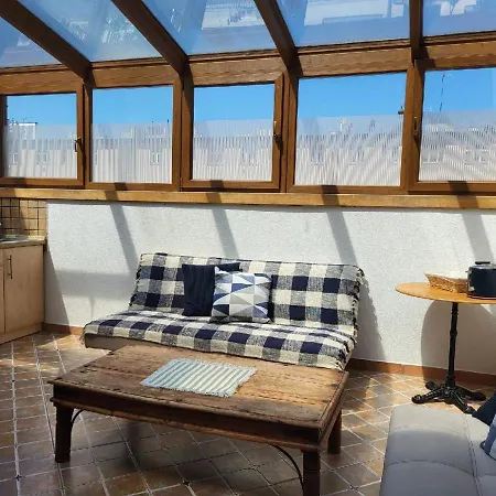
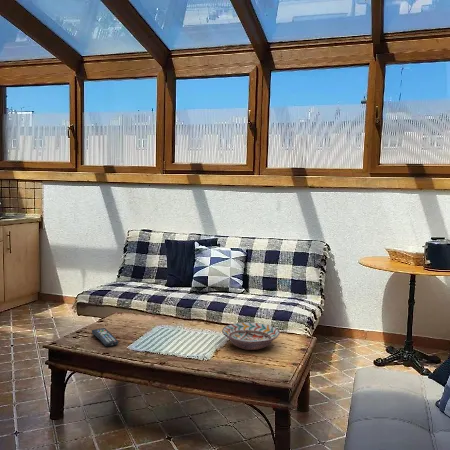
+ decorative bowl [221,321,281,351]
+ remote control [91,327,120,347]
